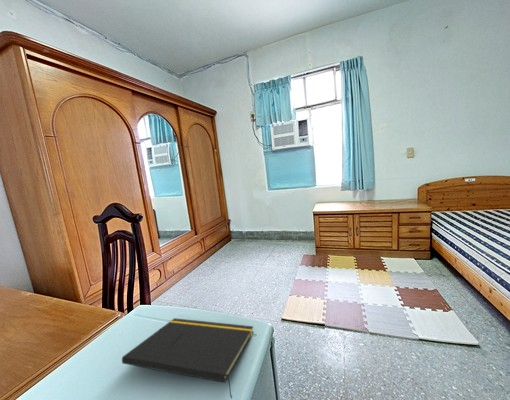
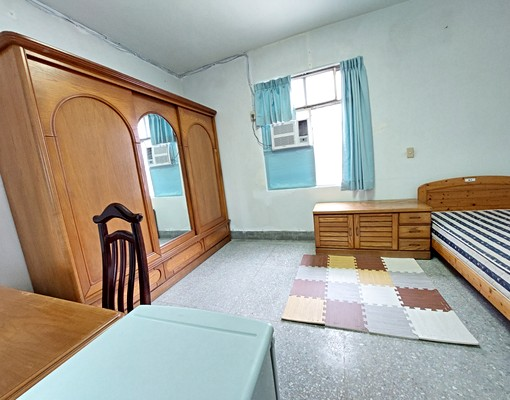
- notepad [121,317,255,400]
